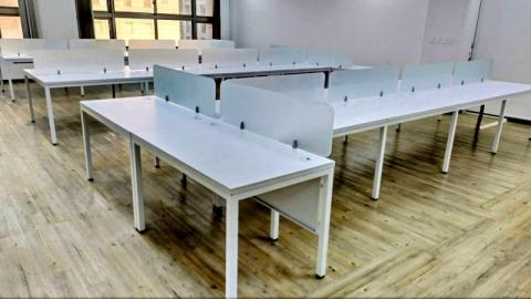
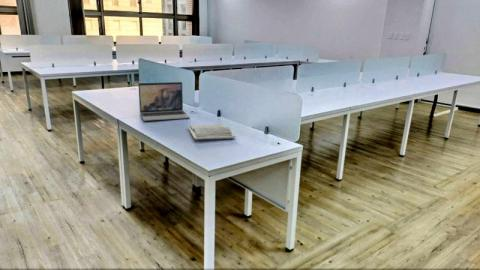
+ book [187,123,236,141]
+ laptop [137,81,191,122]
